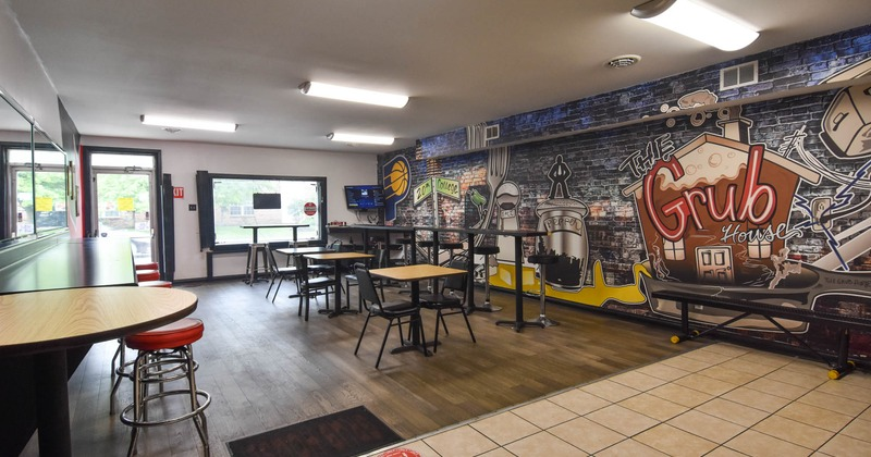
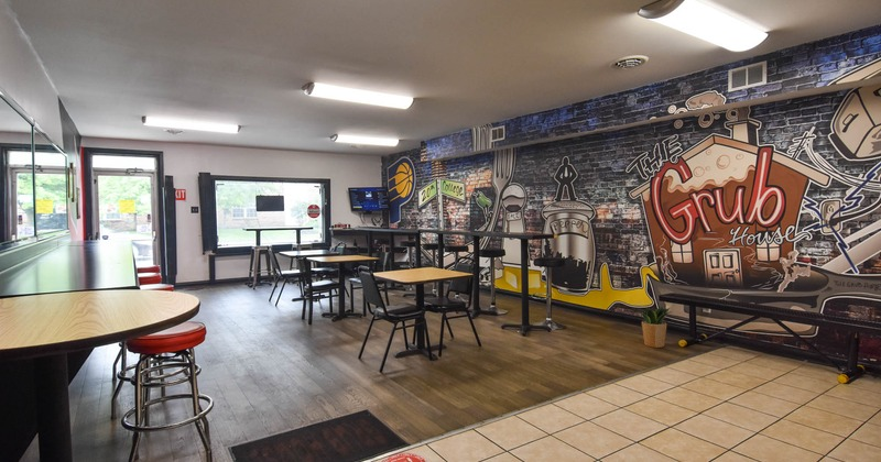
+ potted plant [637,306,673,349]
